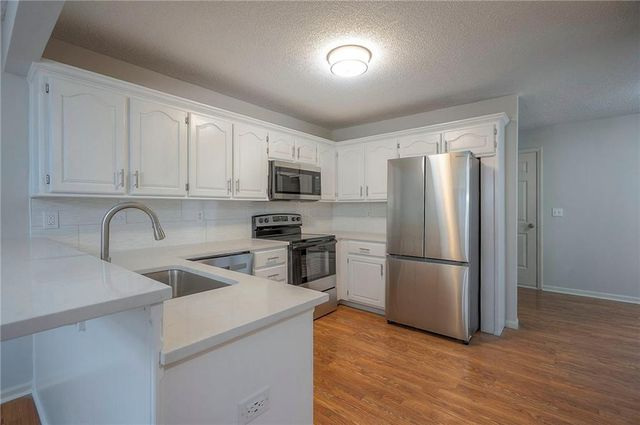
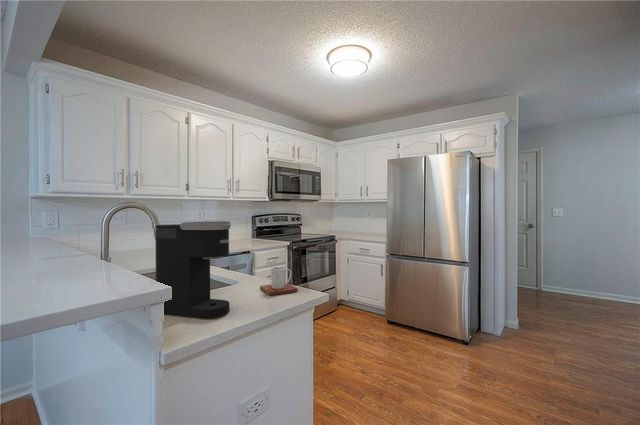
+ mug [259,266,299,296]
+ coffee maker [154,220,232,319]
